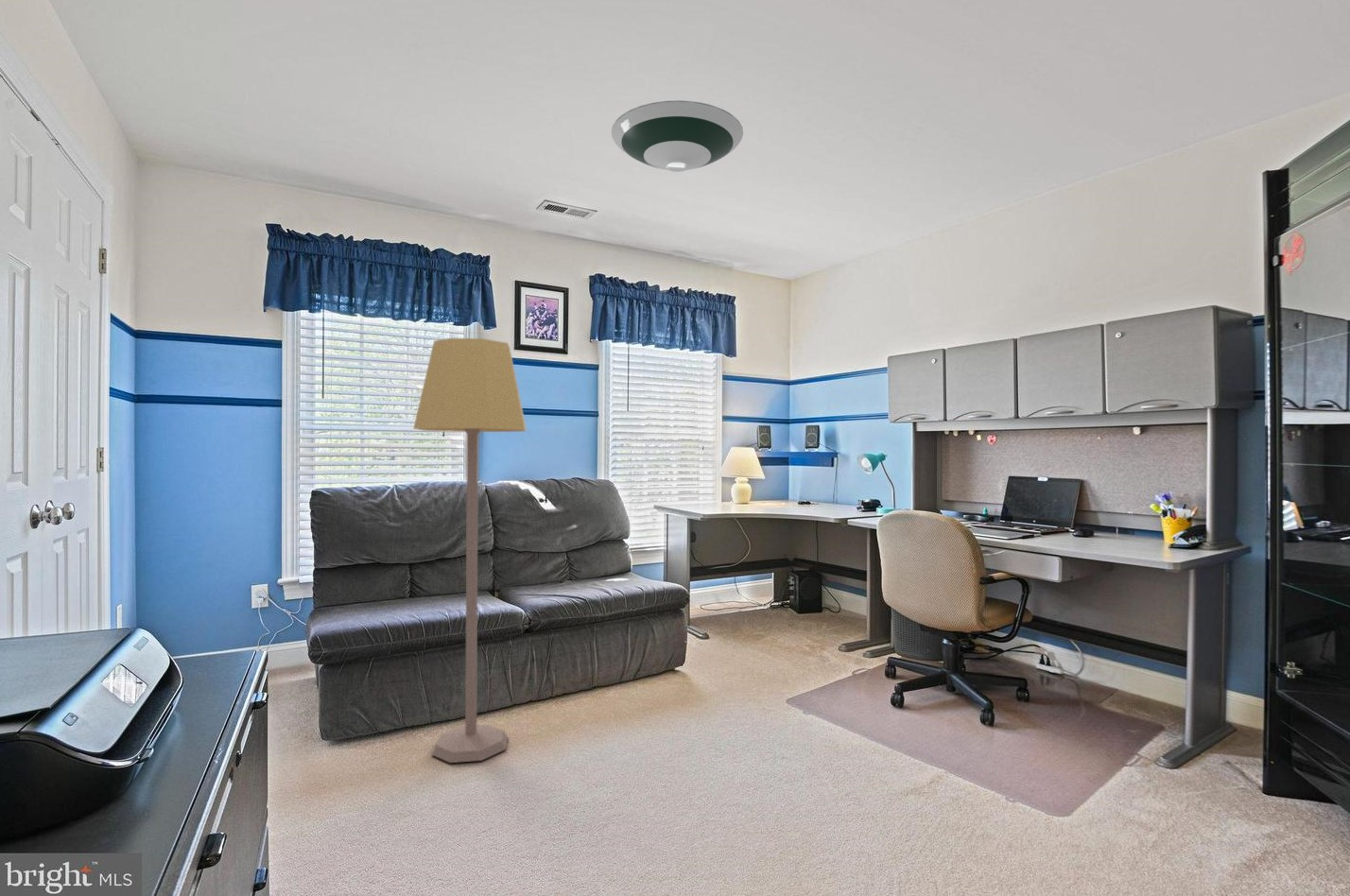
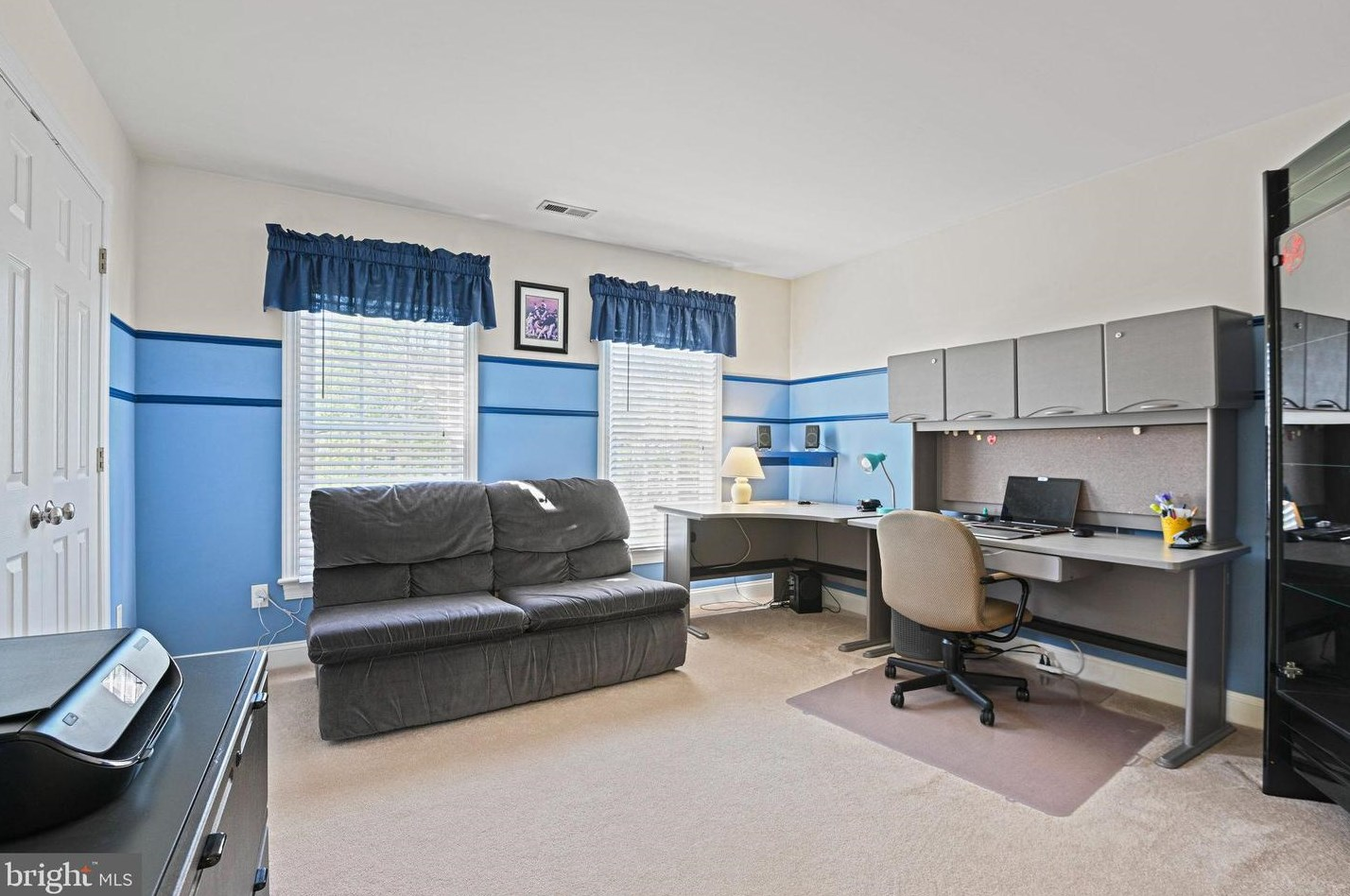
- lamp [412,336,528,764]
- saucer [611,99,744,173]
